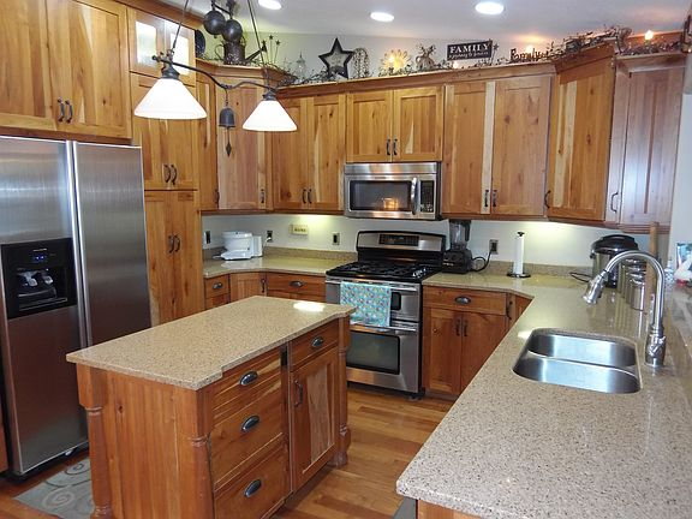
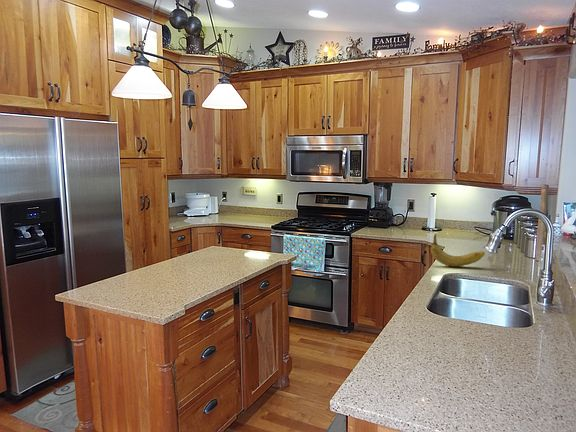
+ banana [430,233,486,268]
